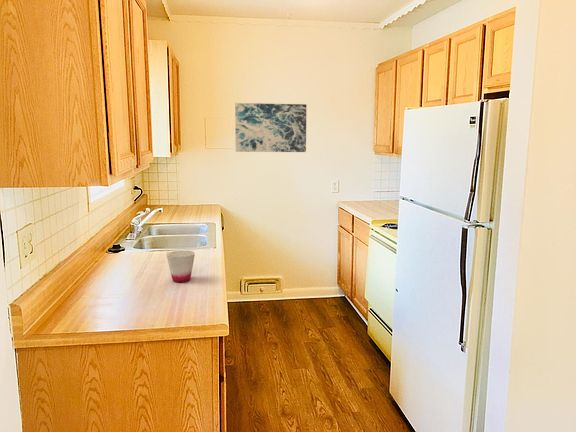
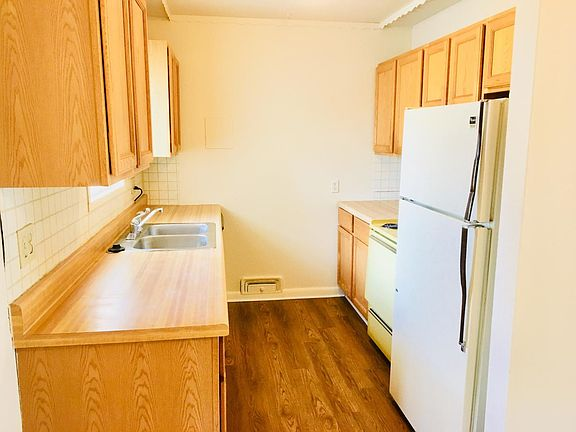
- cup [165,250,196,283]
- wall art [234,102,308,153]
